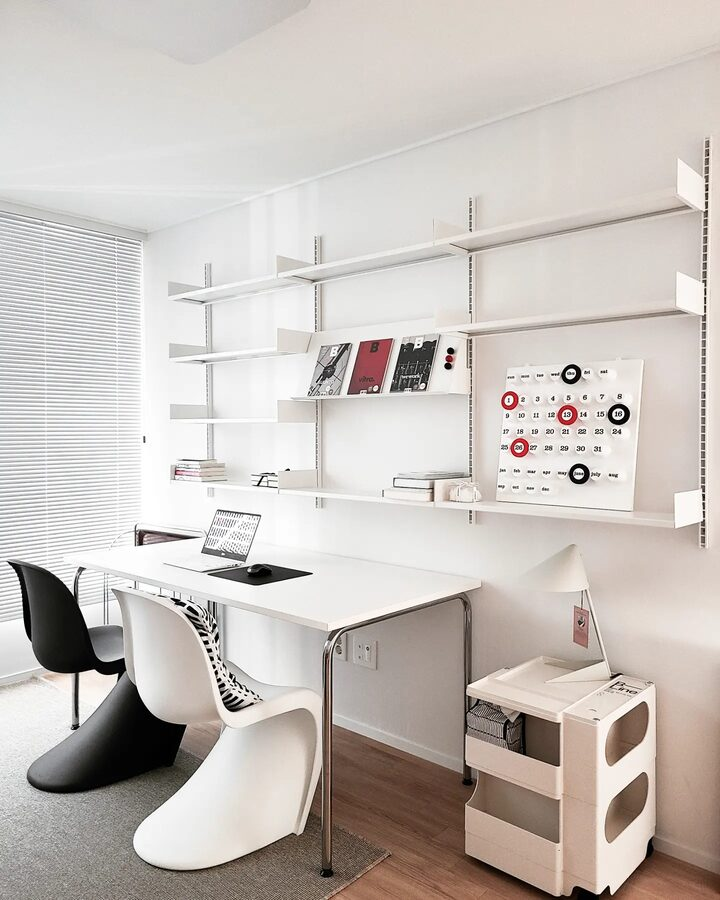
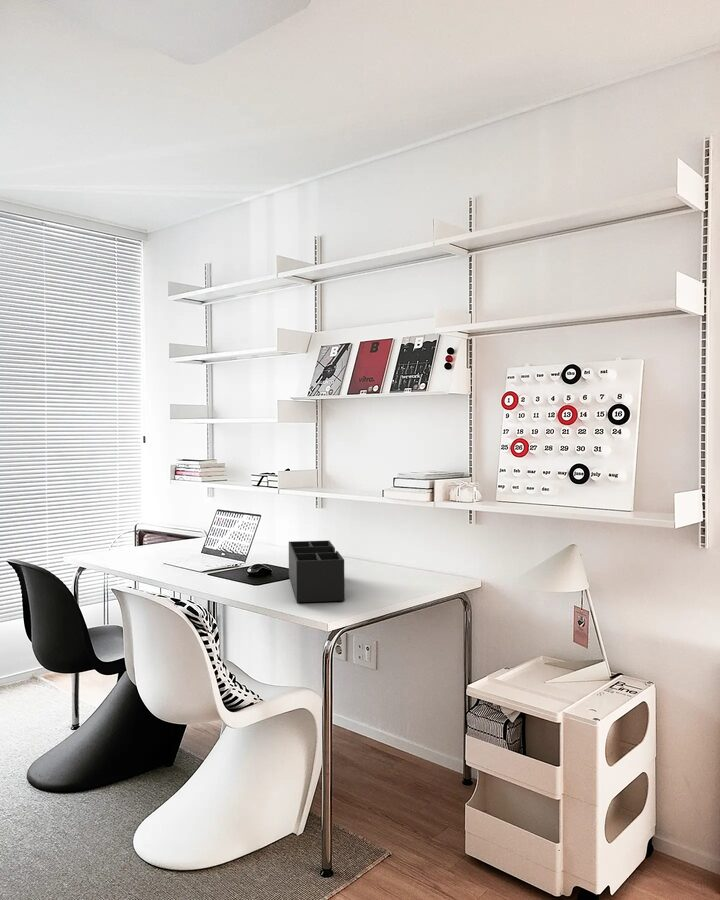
+ desk organizer [288,540,346,603]
